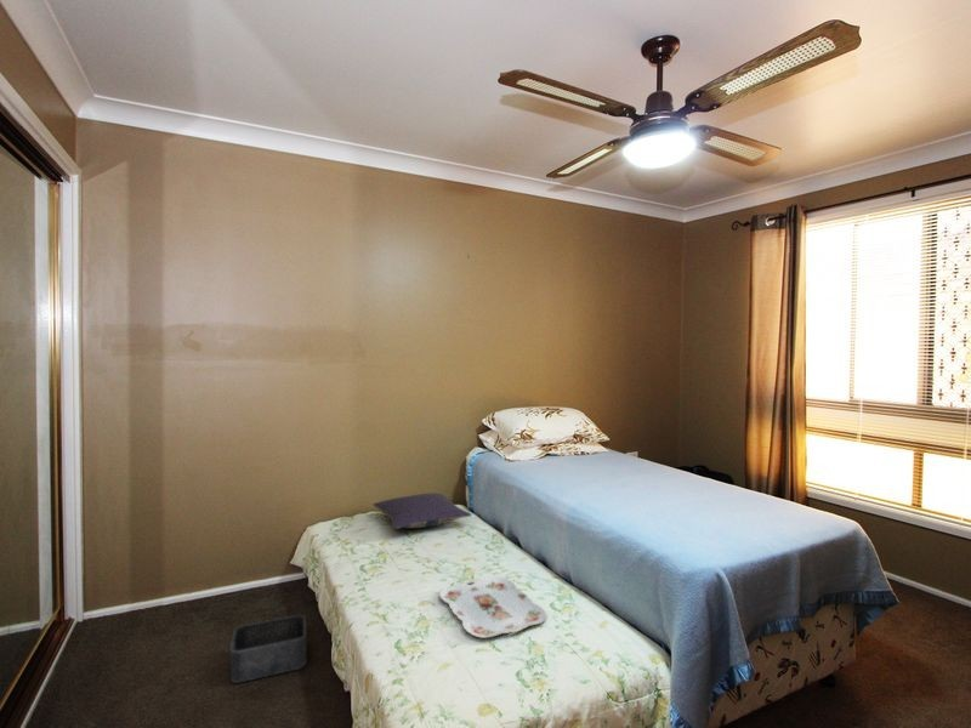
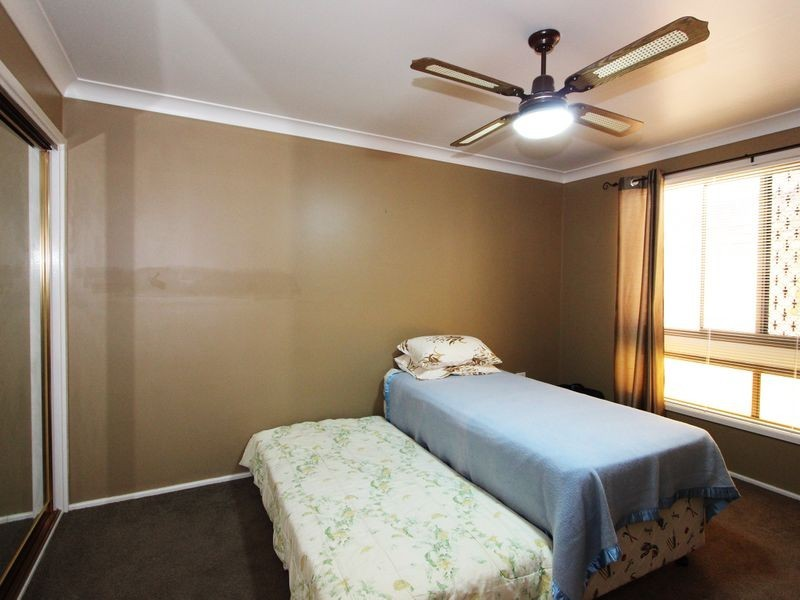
- storage bin [229,614,307,684]
- serving tray [438,576,547,639]
- pillow [373,493,472,530]
